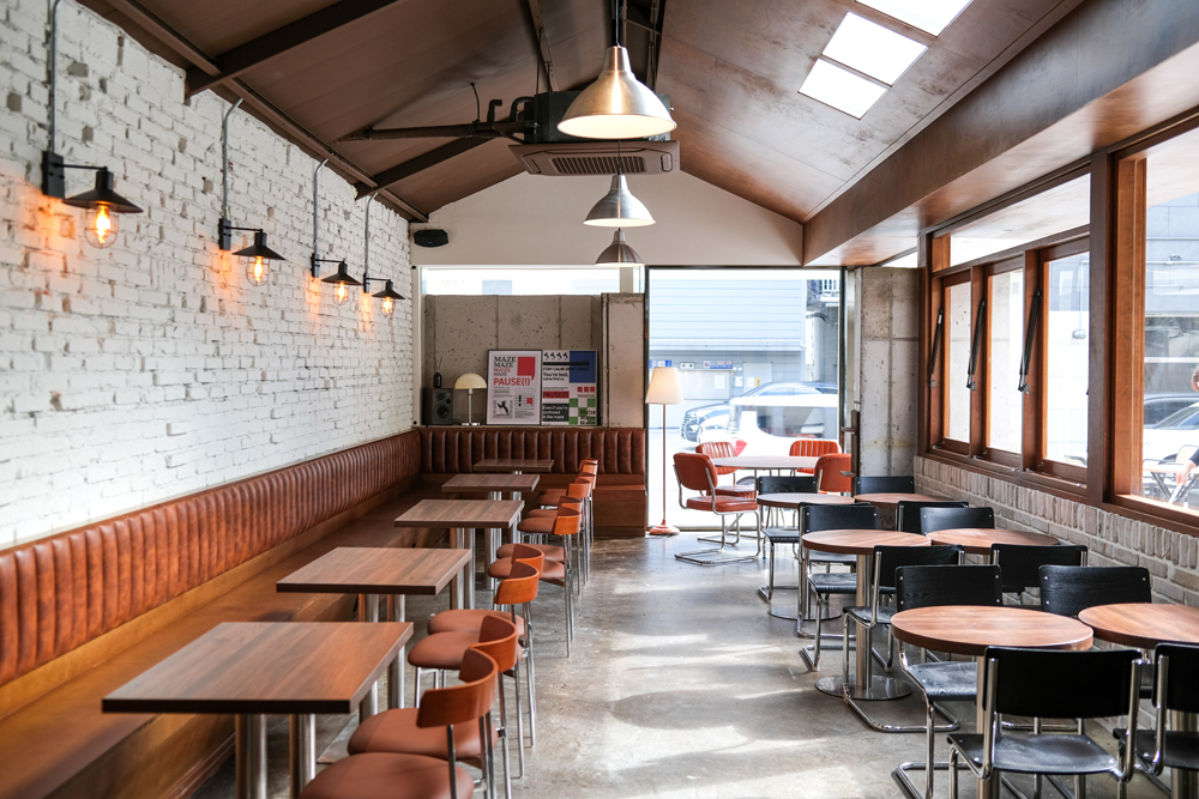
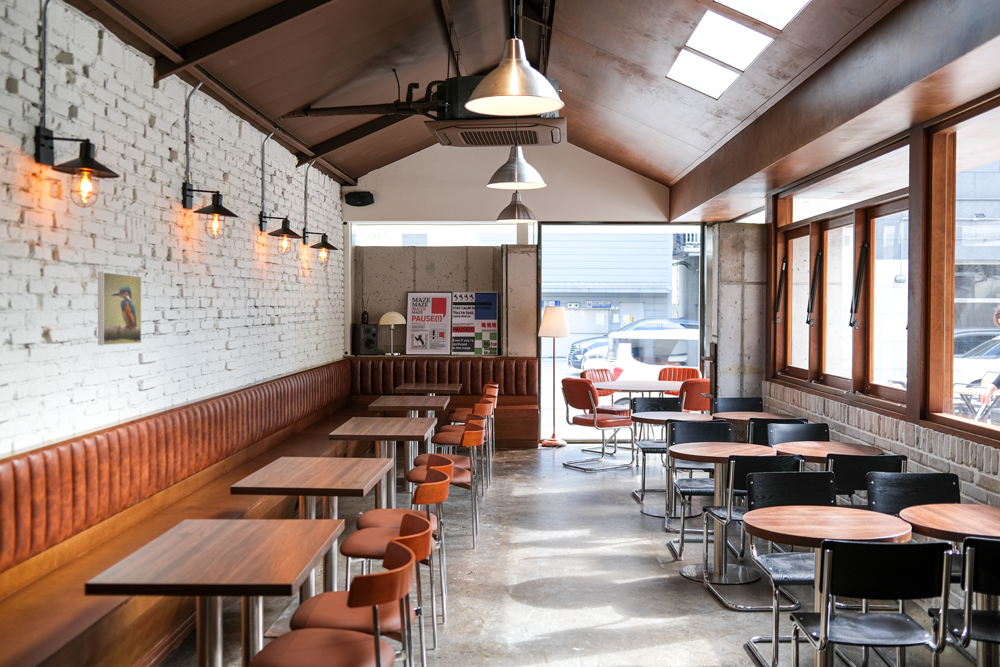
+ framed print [97,271,142,346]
